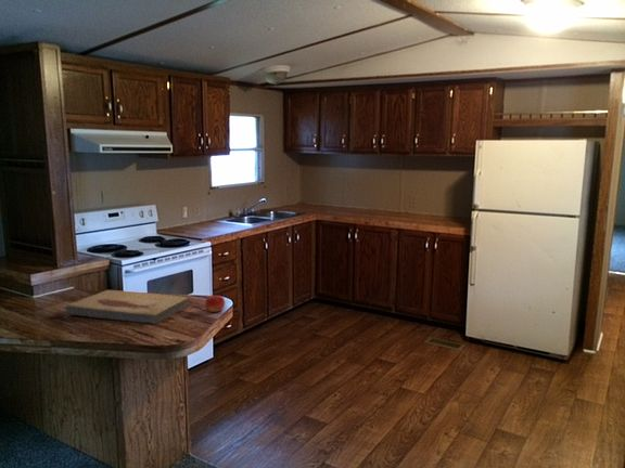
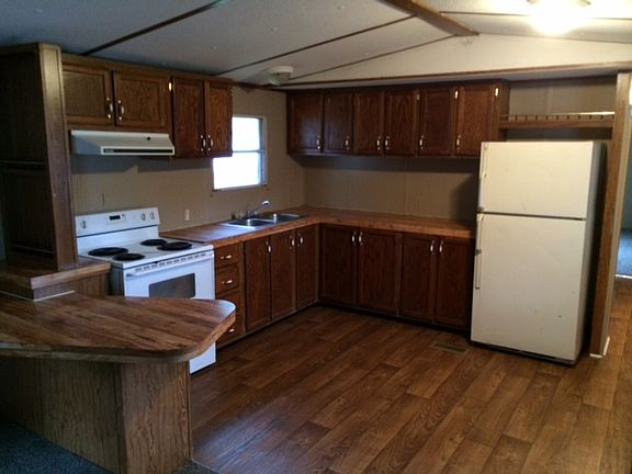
- fruit [204,294,226,313]
- fish fossil [65,289,190,325]
